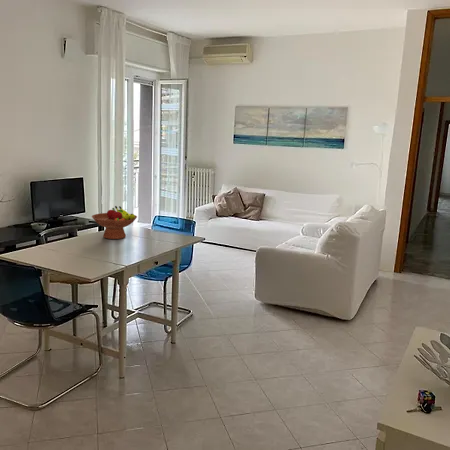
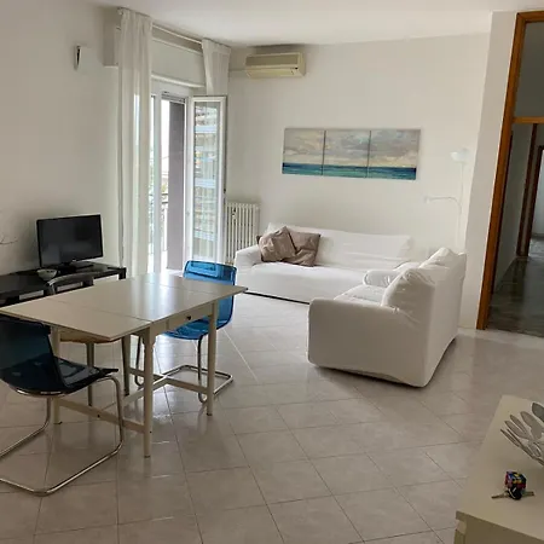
- fruit bowl [91,205,138,240]
